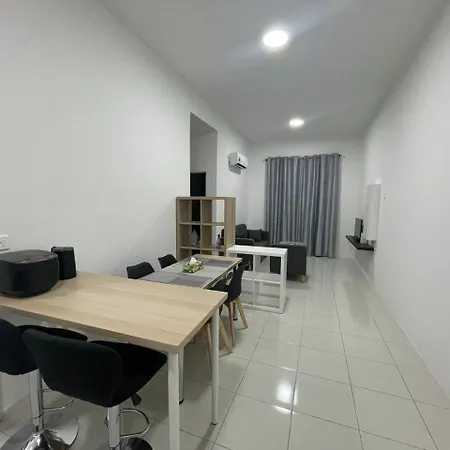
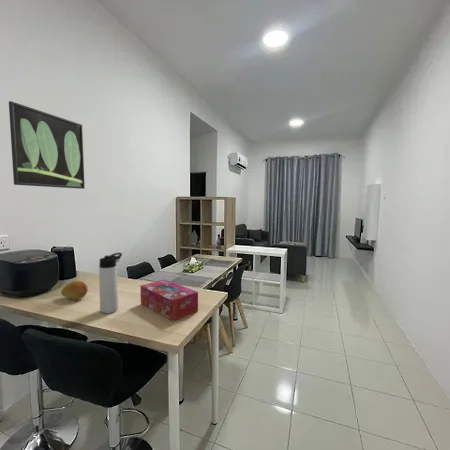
+ thermos bottle [98,252,123,314]
+ tissue box [139,278,199,322]
+ fruit [60,280,89,301]
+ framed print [8,100,86,190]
